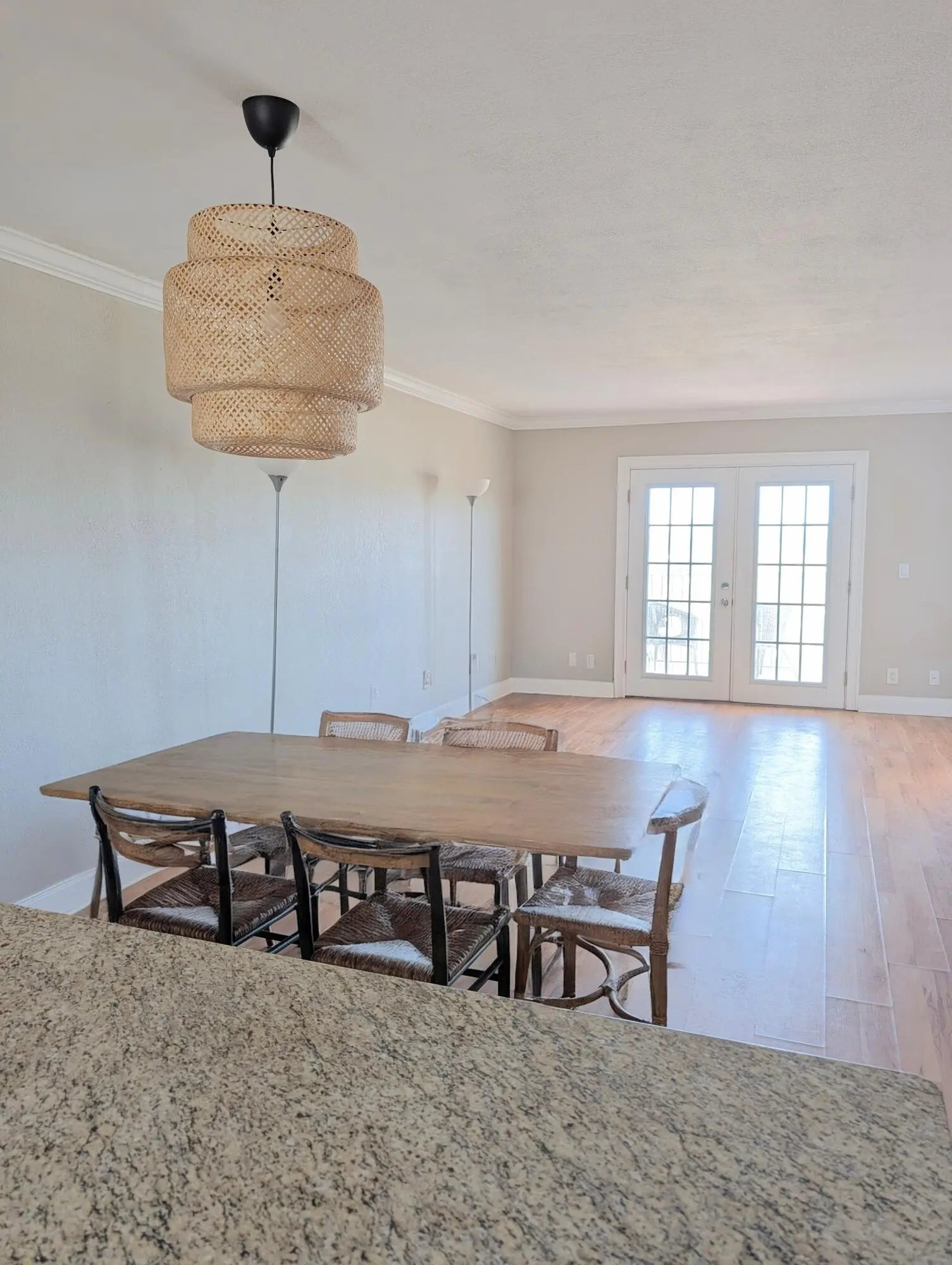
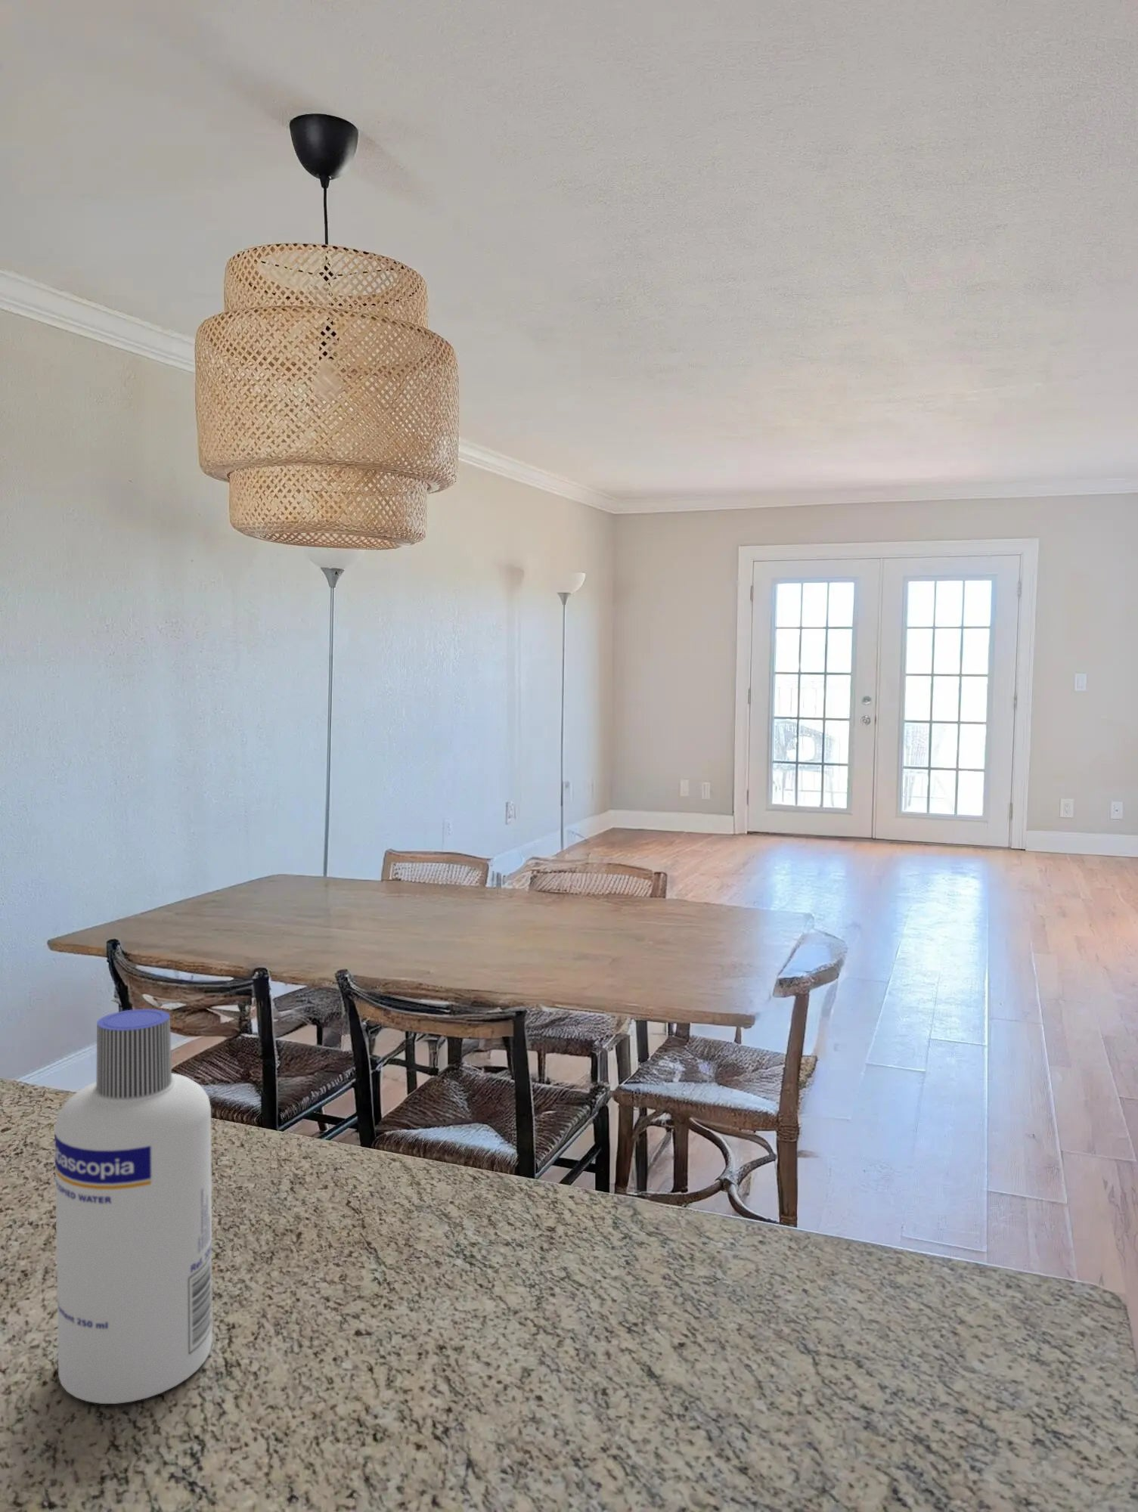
+ screw cap bottle [54,1009,213,1404]
